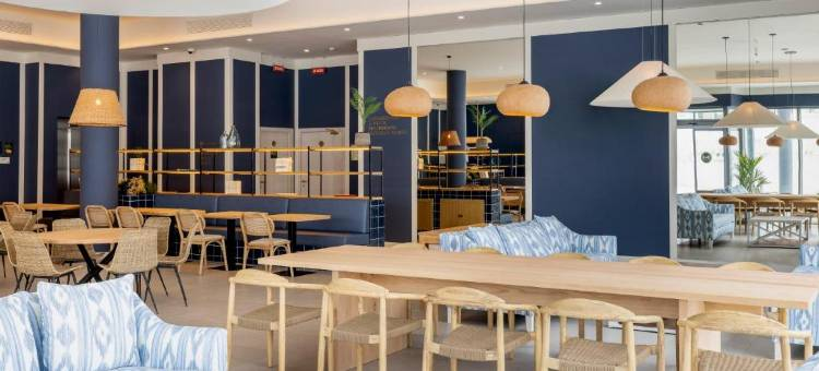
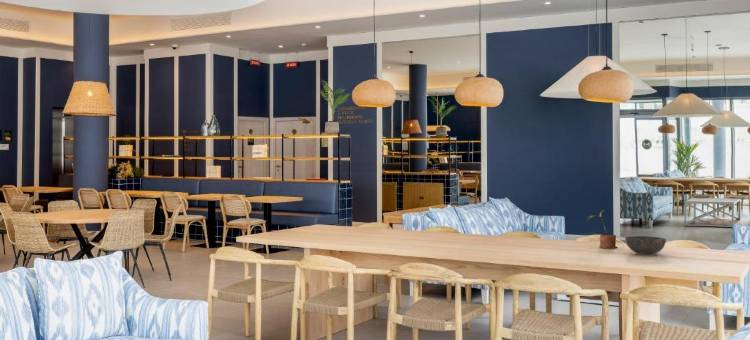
+ bowl [624,235,667,255]
+ potted plant [585,208,617,249]
